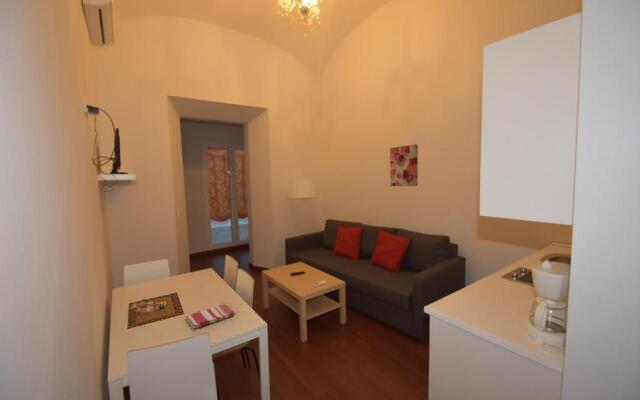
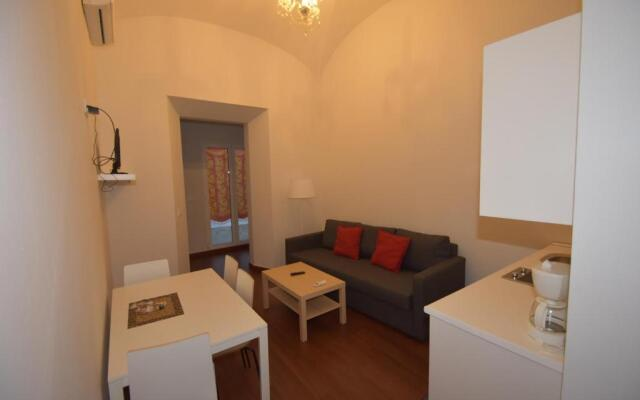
- dish towel [185,303,235,330]
- wall art [389,143,419,187]
